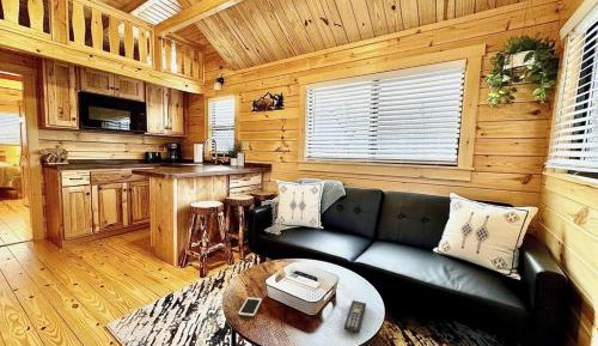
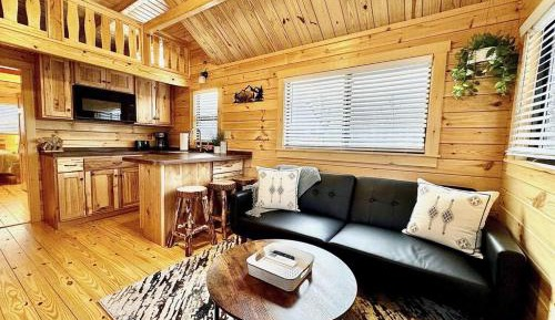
- cell phone [237,296,263,318]
- remote control [343,299,367,334]
